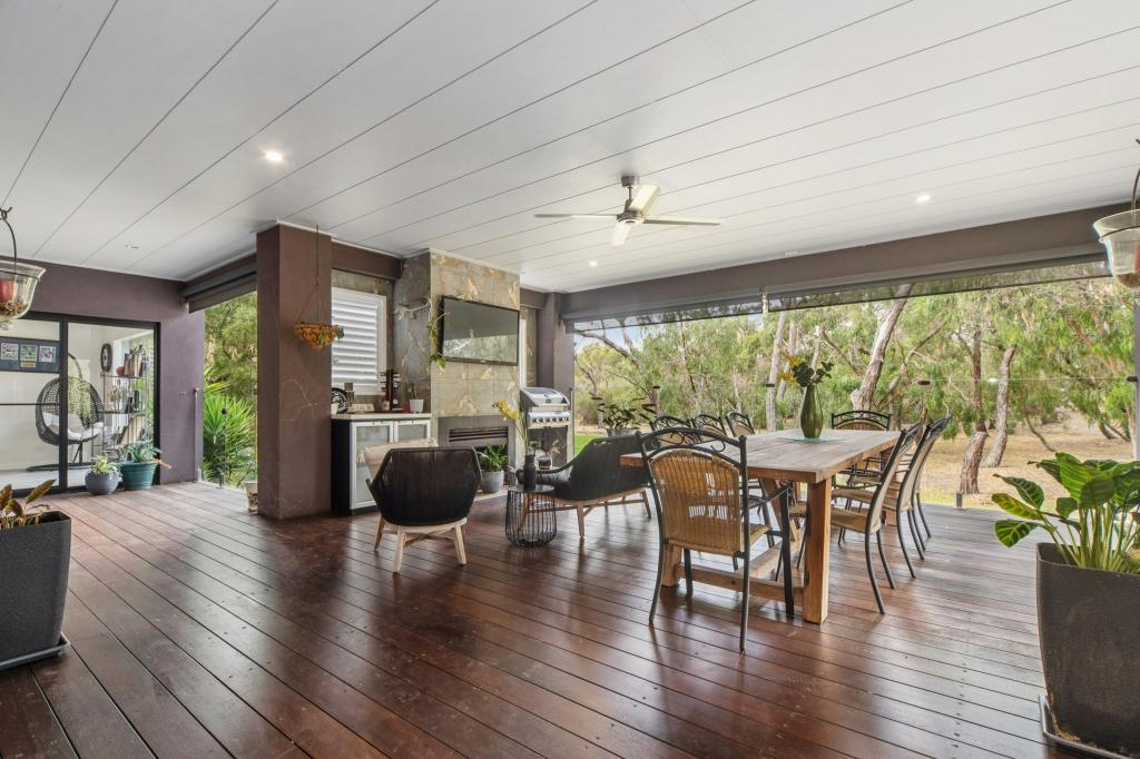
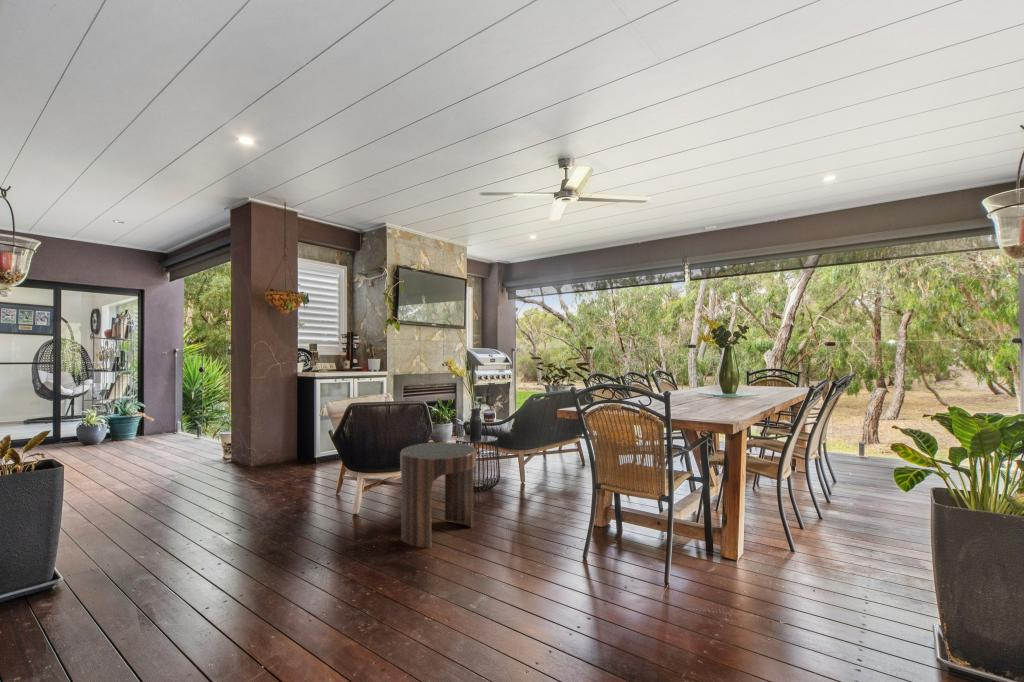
+ side table [399,441,477,549]
